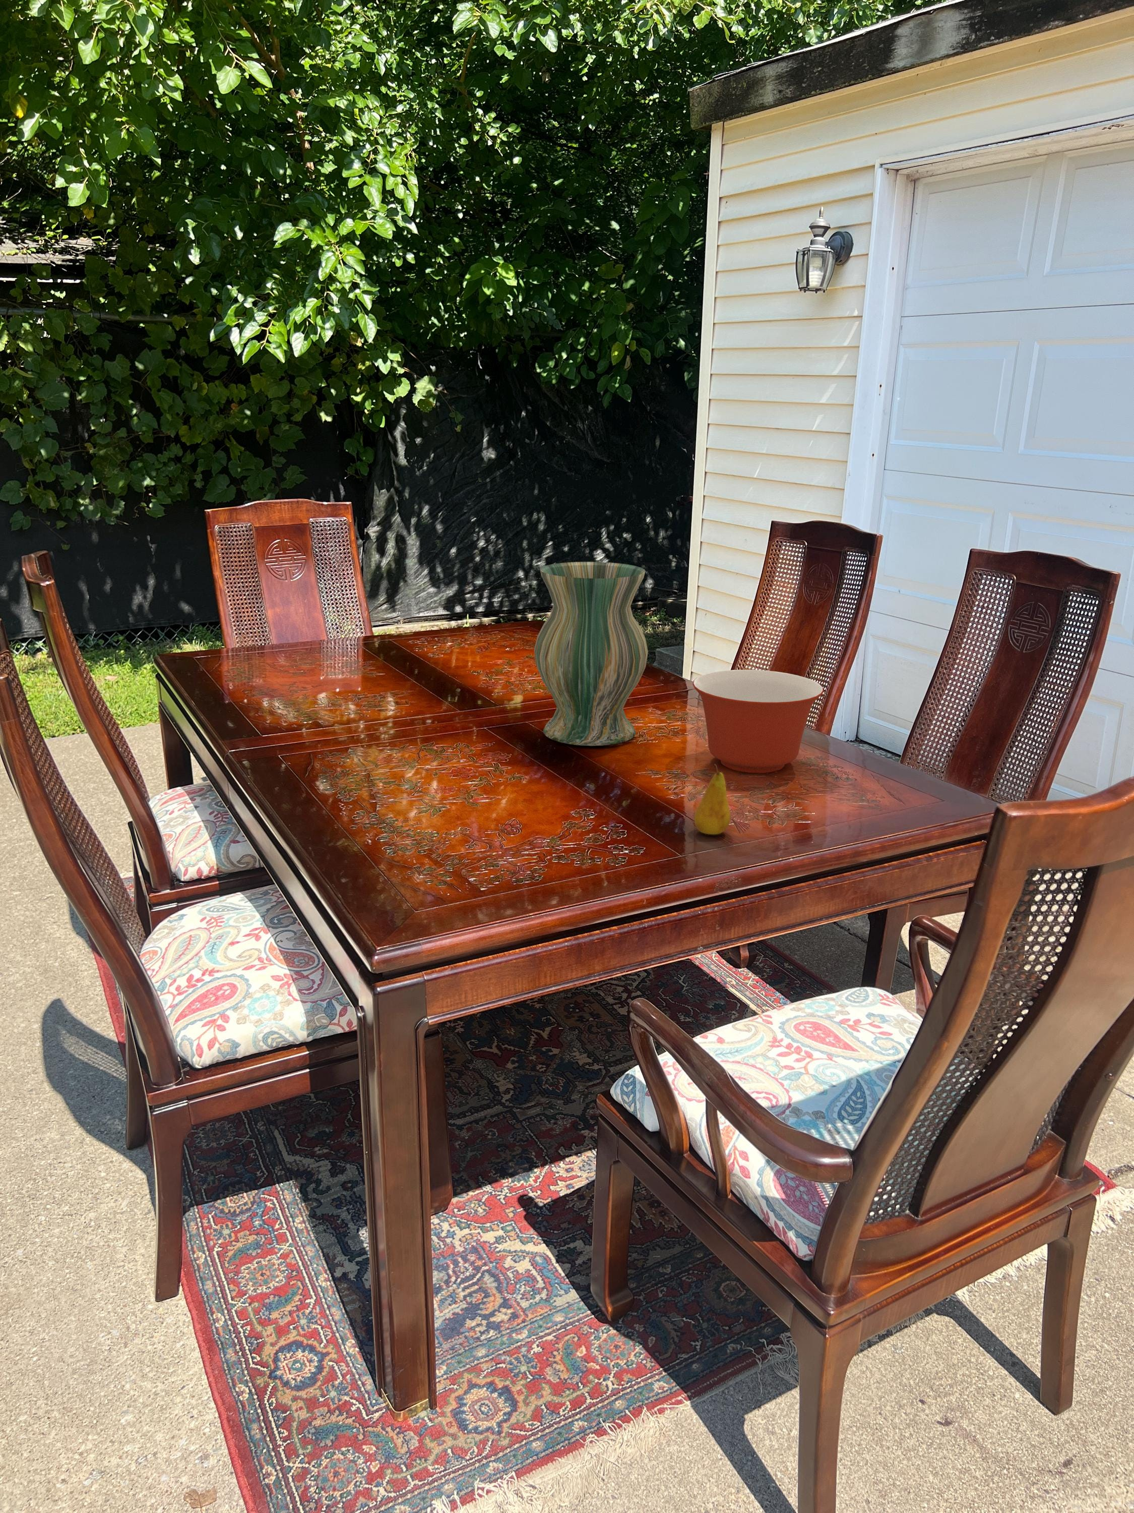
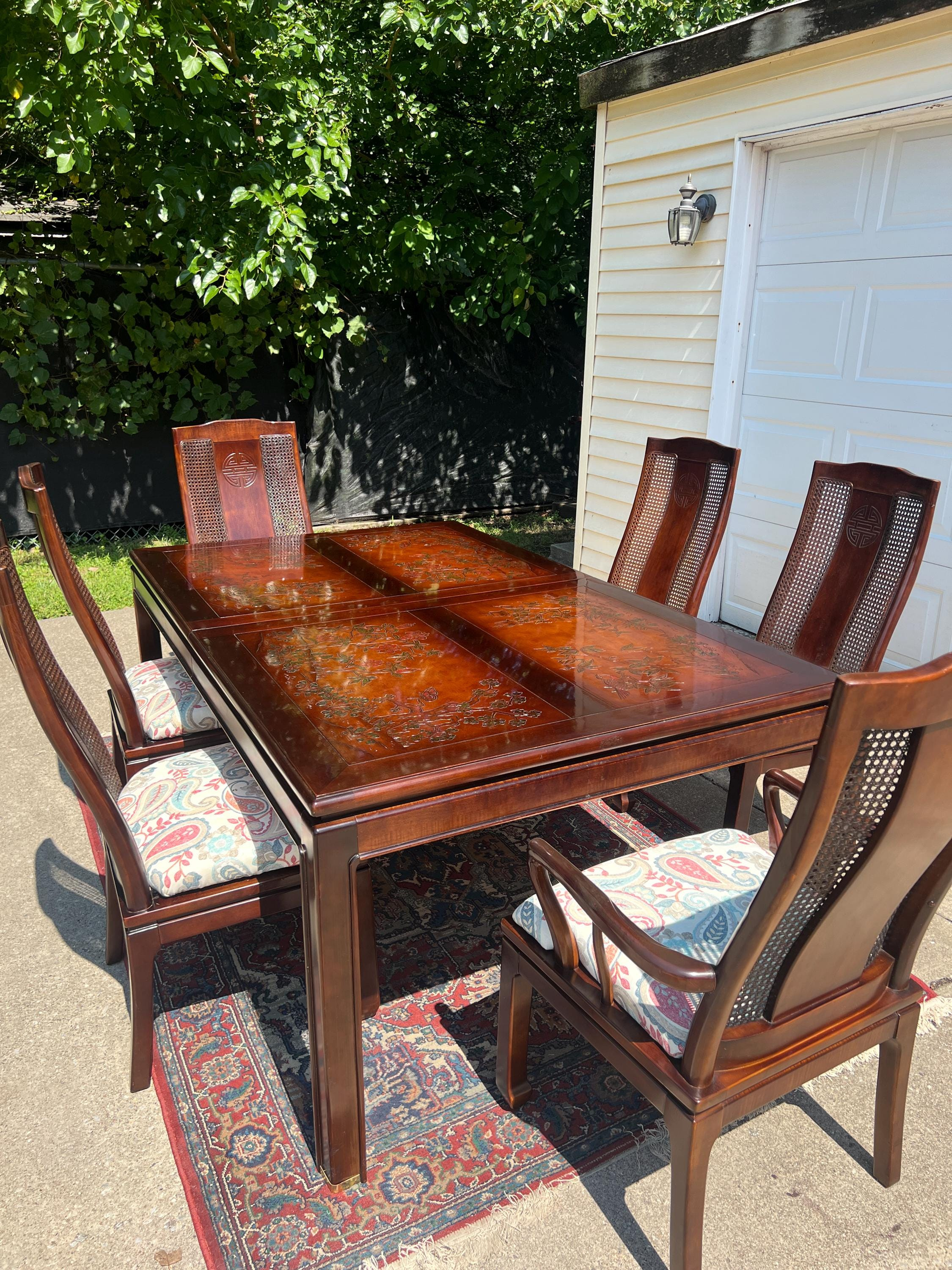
- mixing bowl [692,670,824,773]
- vase [534,561,649,747]
- fruit [693,762,731,835]
